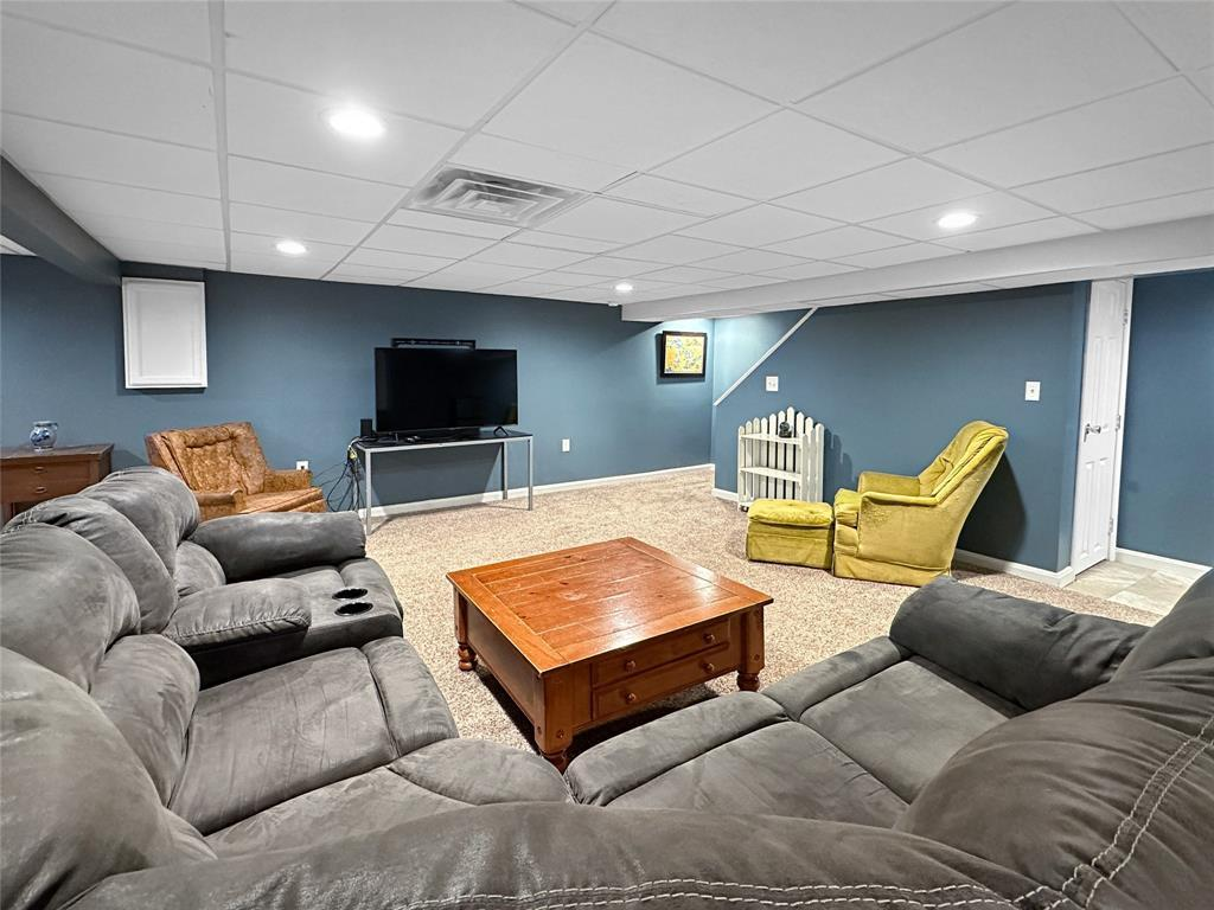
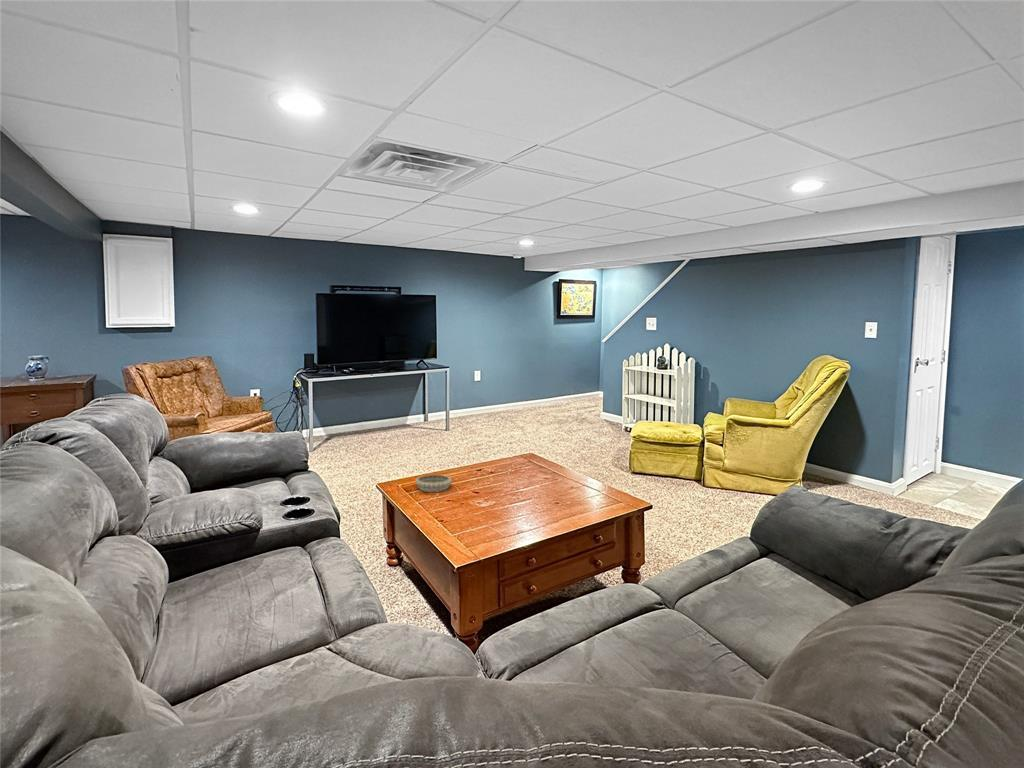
+ decorative bowl [414,474,453,493]
